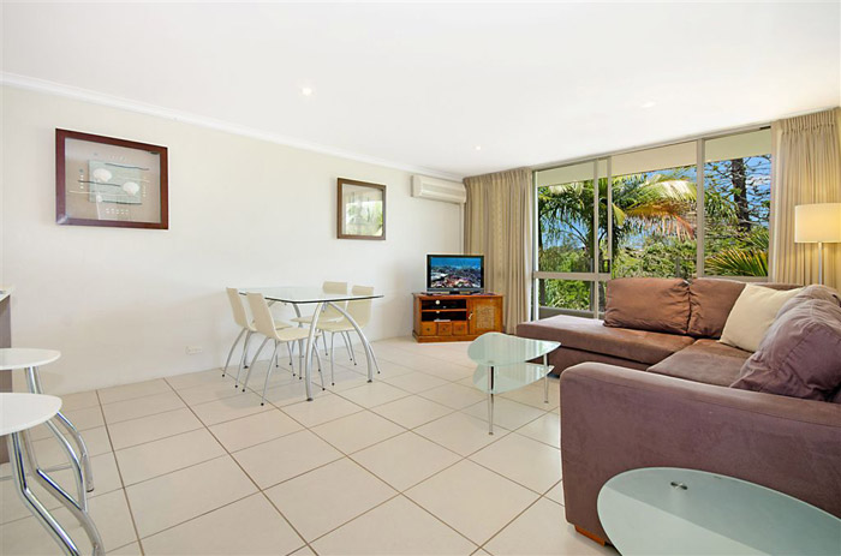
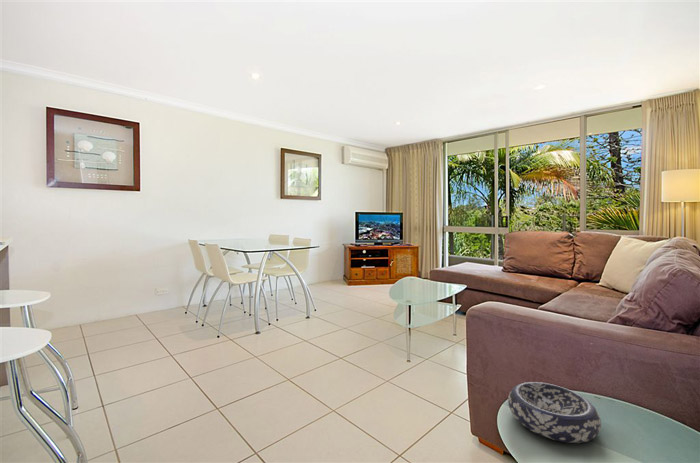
+ decorative bowl [507,381,602,444]
